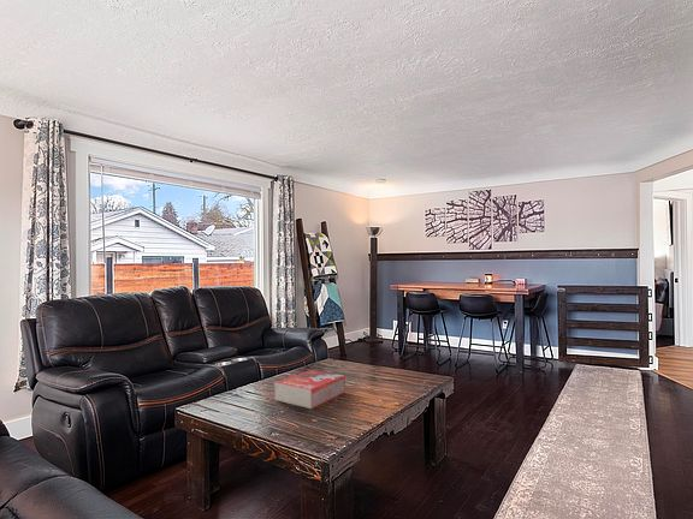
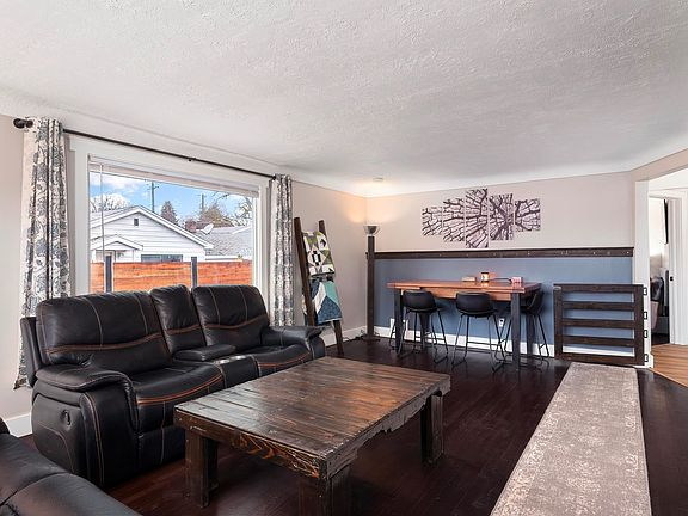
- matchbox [274,369,346,410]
